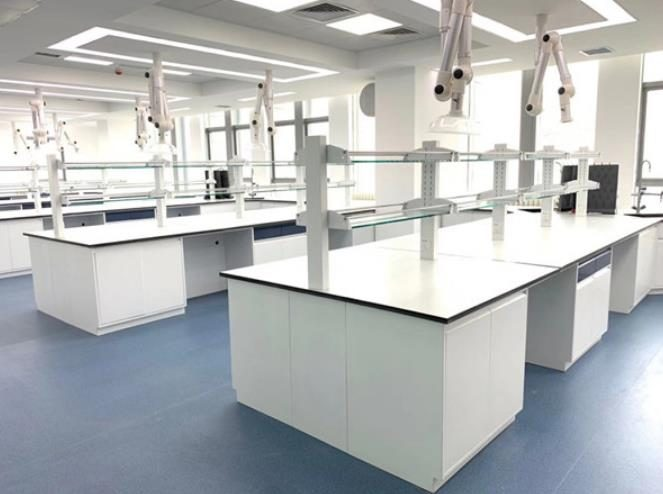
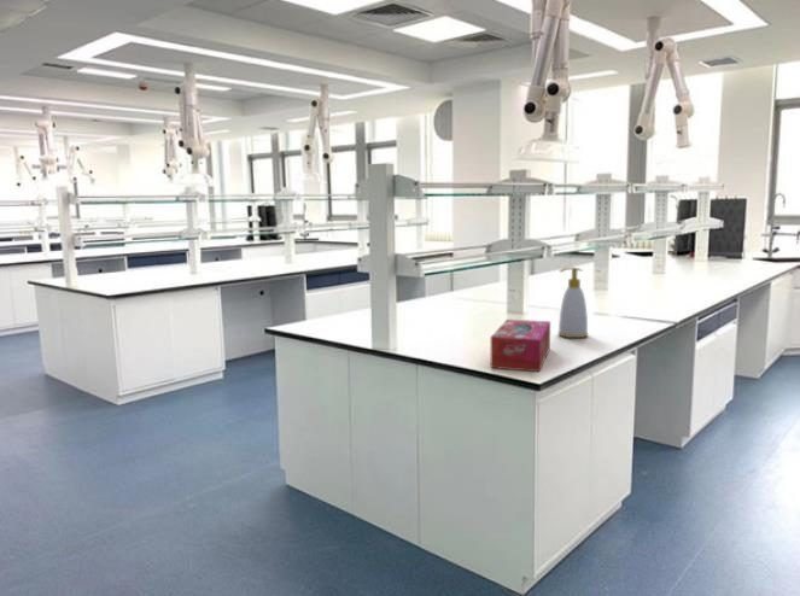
+ tissue box [489,319,551,373]
+ soap bottle [556,265,589,339]
